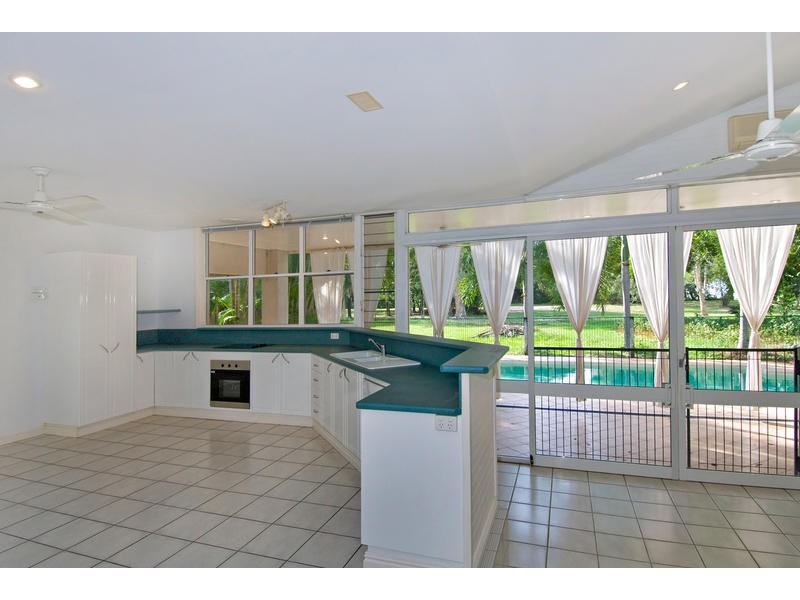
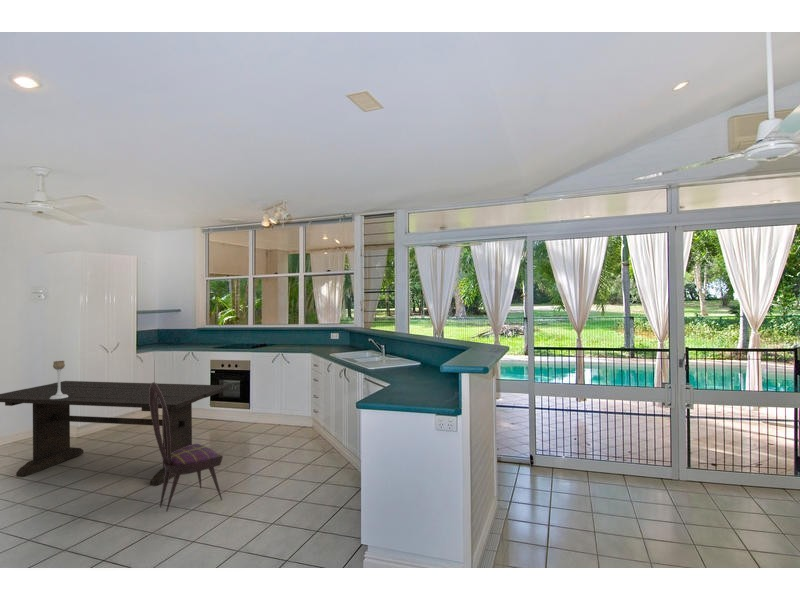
+ dining table [0,380,230,487]
+ candle holder [50,360,68,399]
+ dining chair [149,381,224,513]
